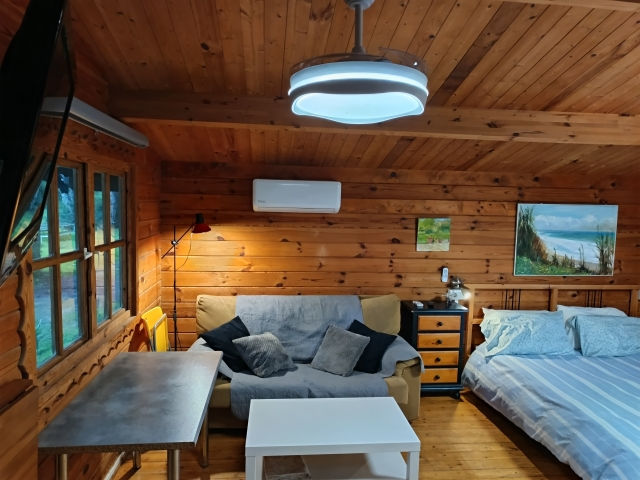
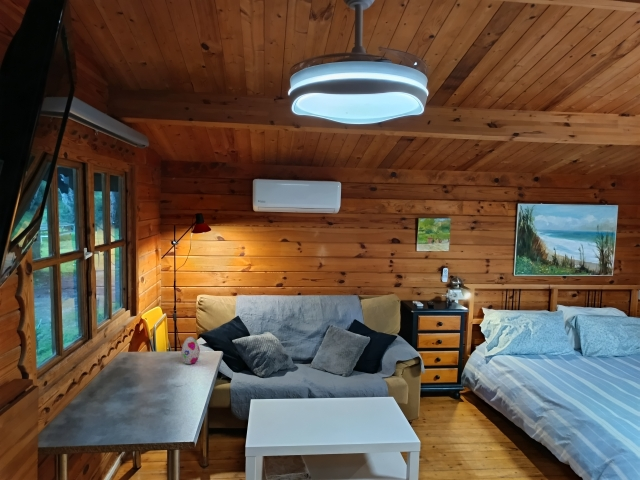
+ decorative egg [180,336,201,365]
